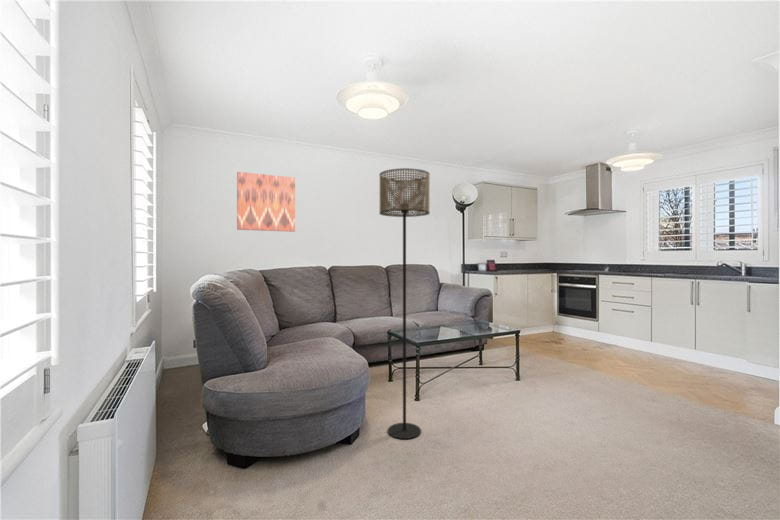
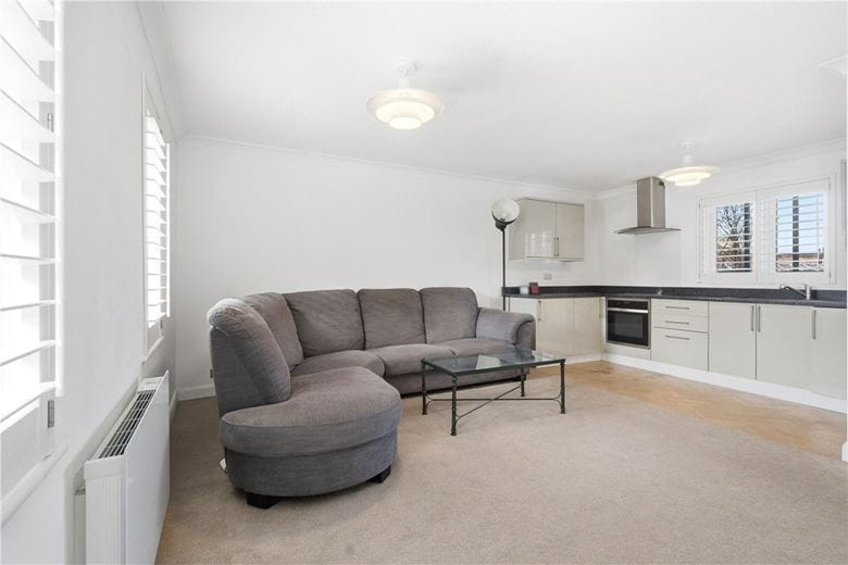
- wall art [236,171,296,233]
- floor lamp [378,167,431,440]
